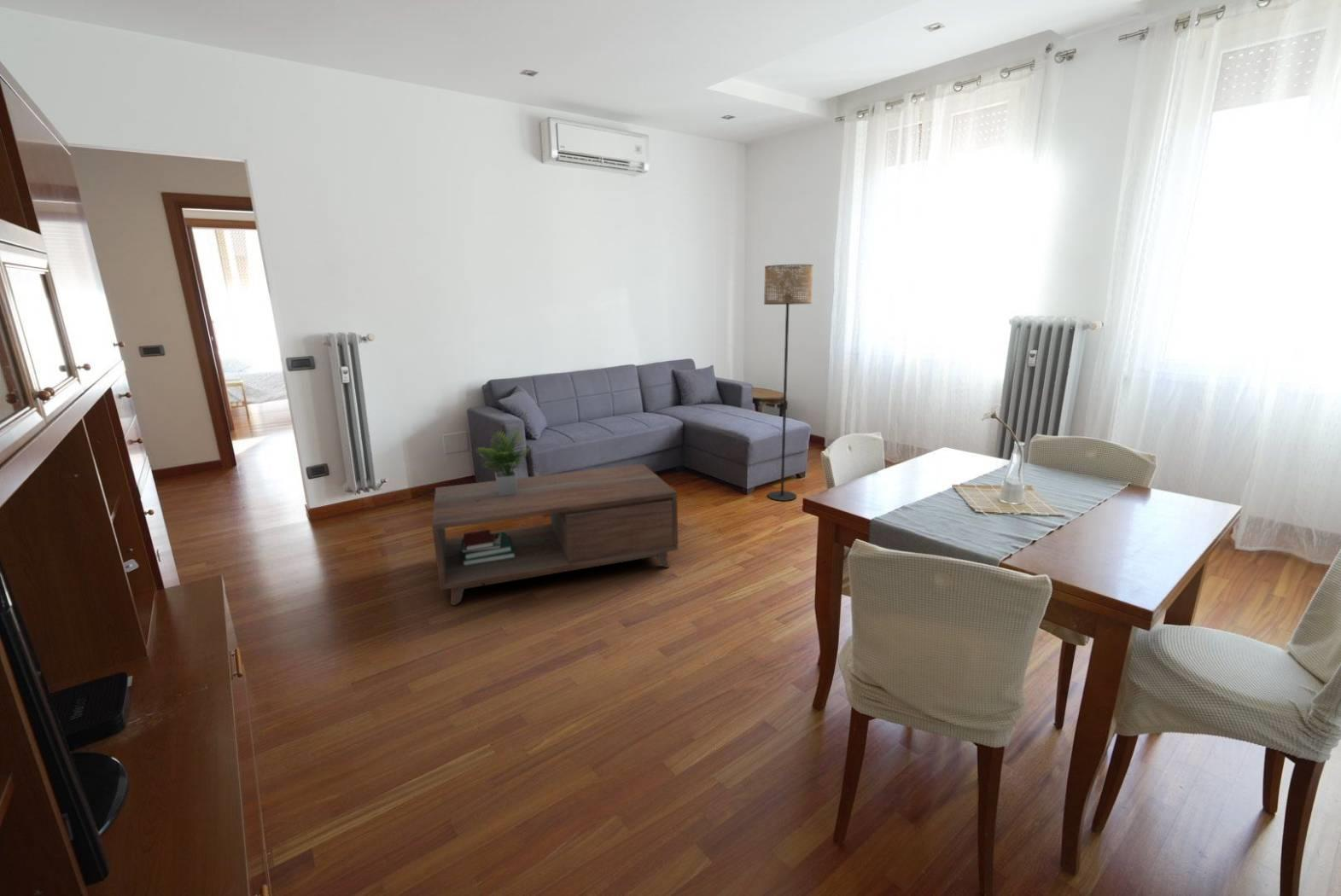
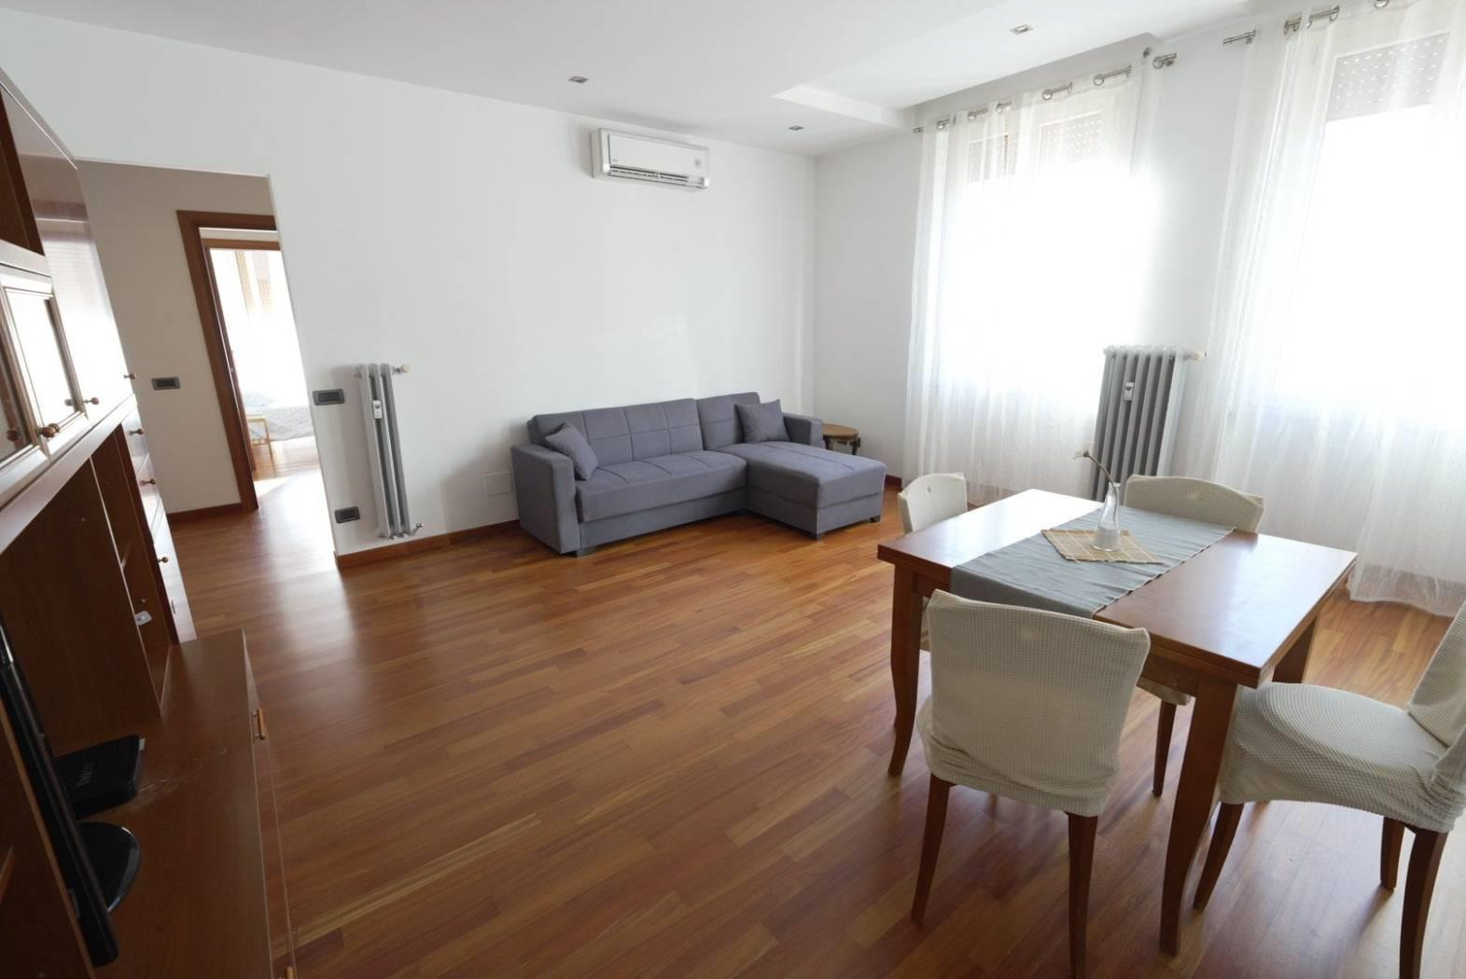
- floor lamp [763,264,813,502]
- coffee table [431,429,679,606]
